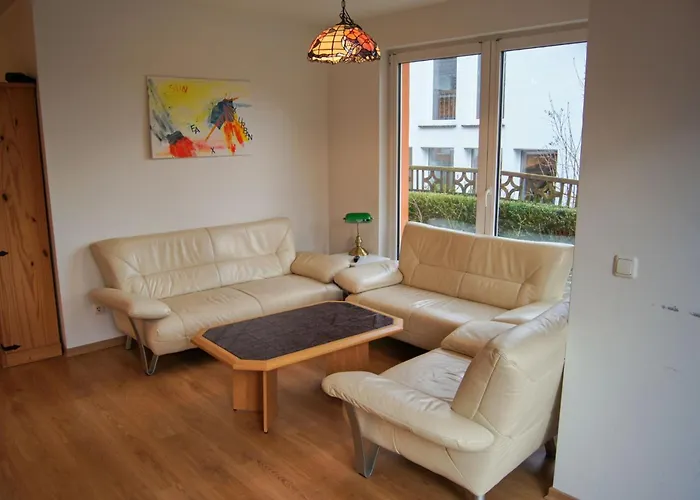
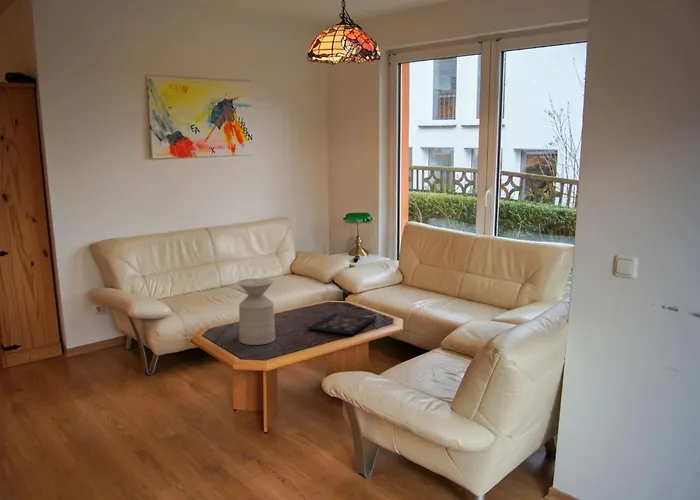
+ decorative tray [307,313,376,336]
+ side table [236,277,276,346]
